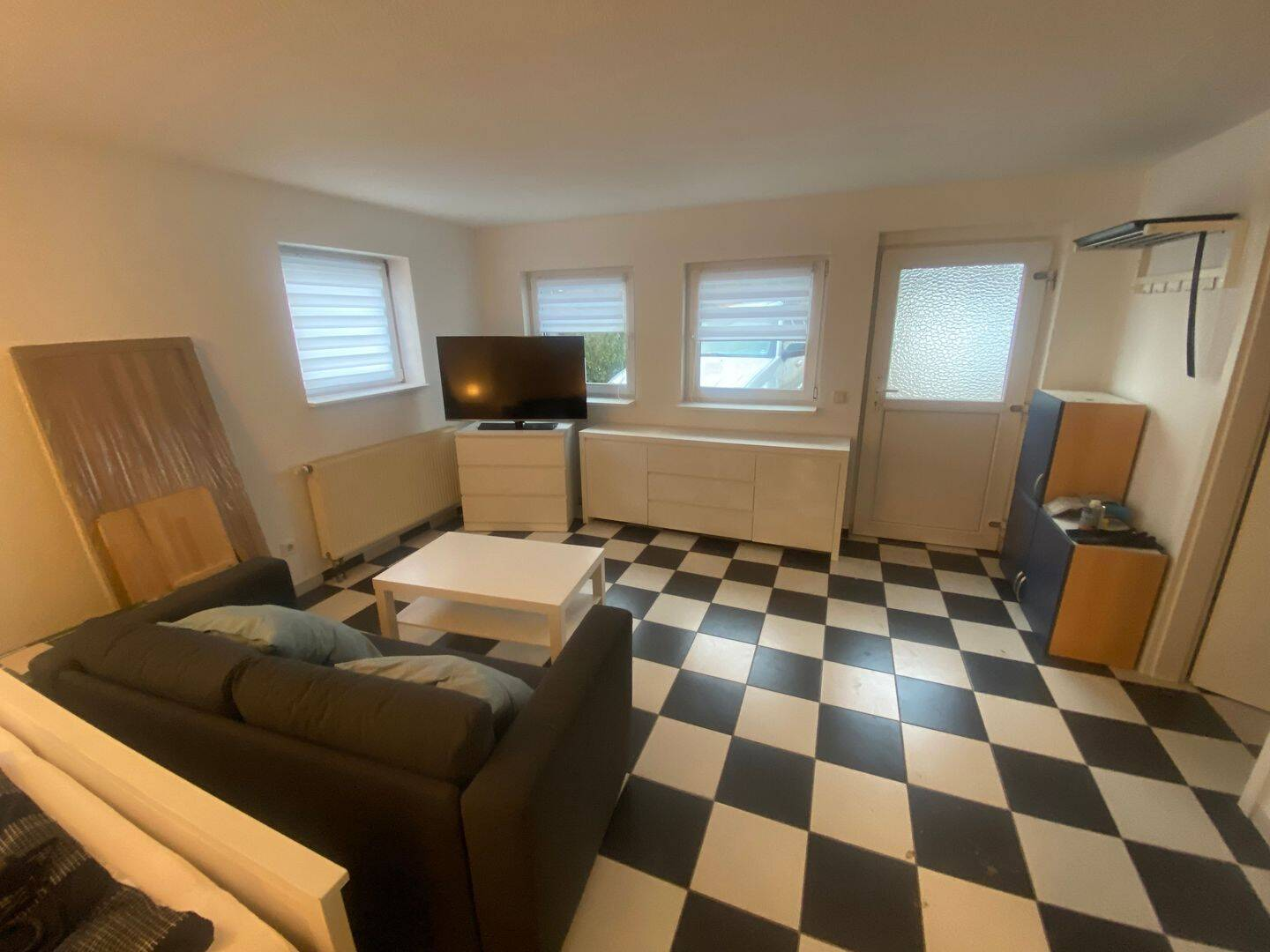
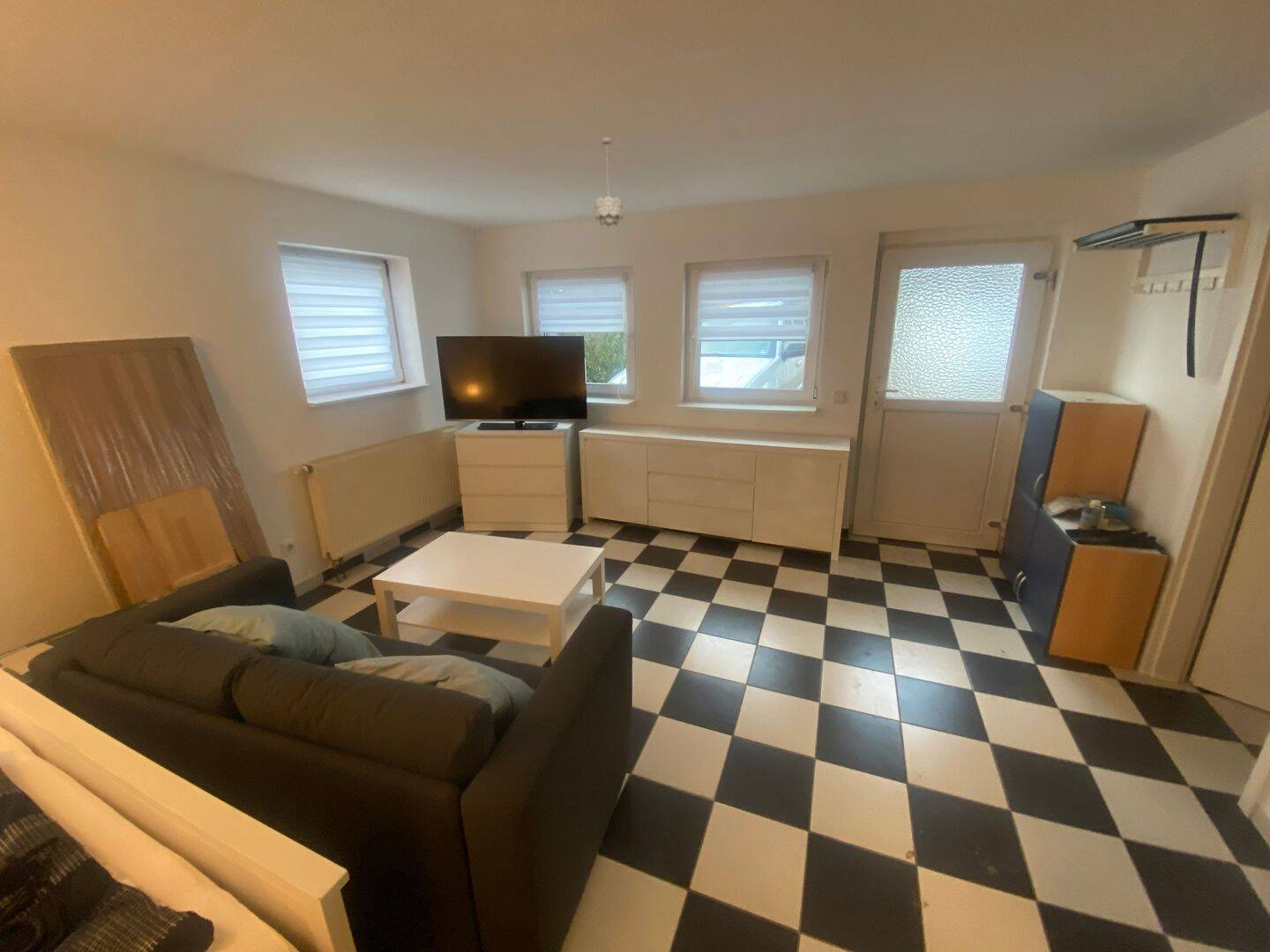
+ pendant light [594,137,624,227]
